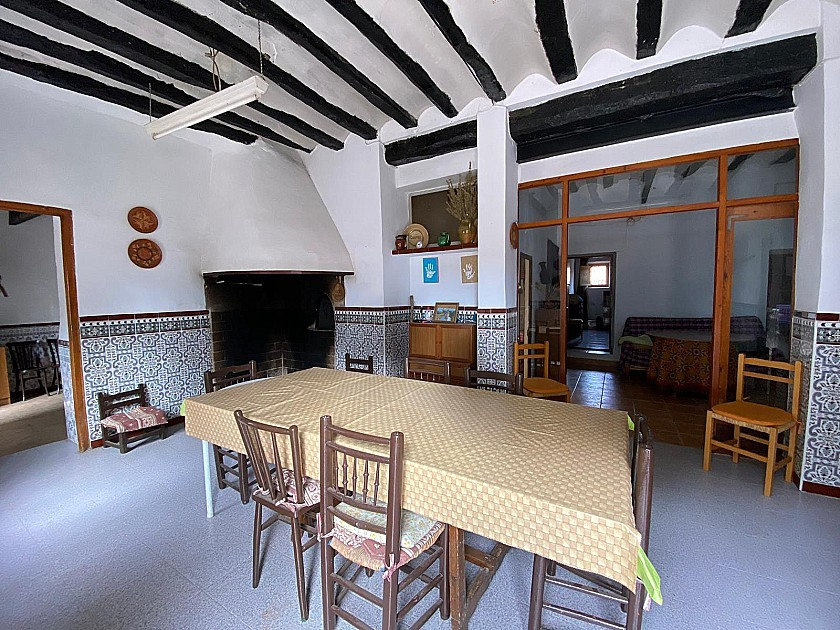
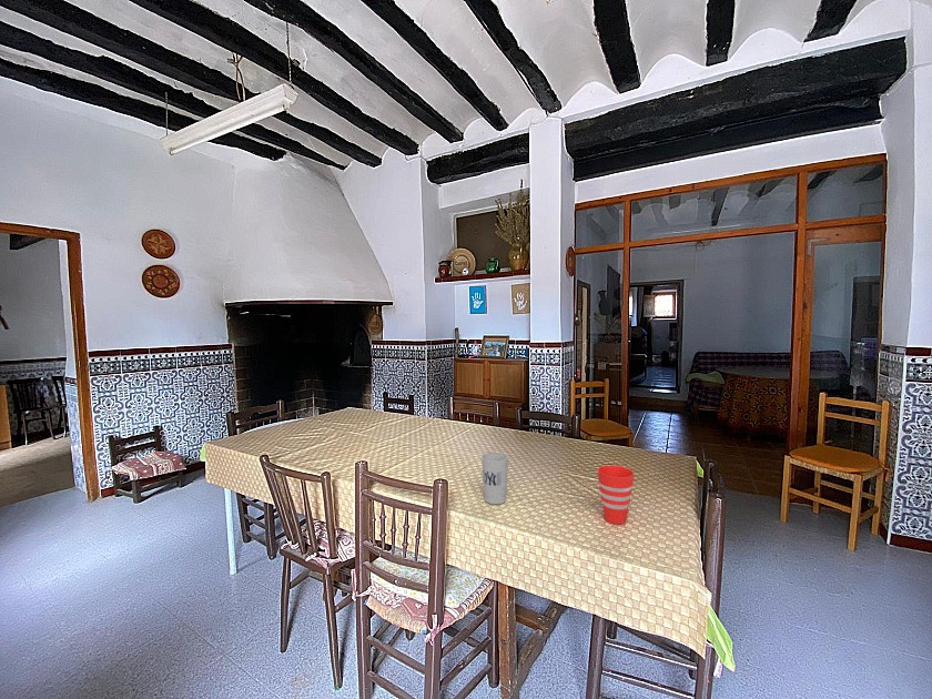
+ cup [597,465,635,526]
+ cup [480,452,509,505]
